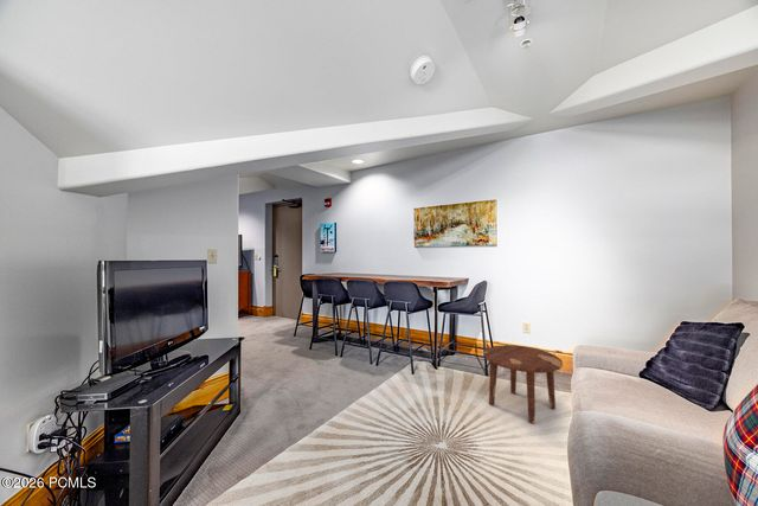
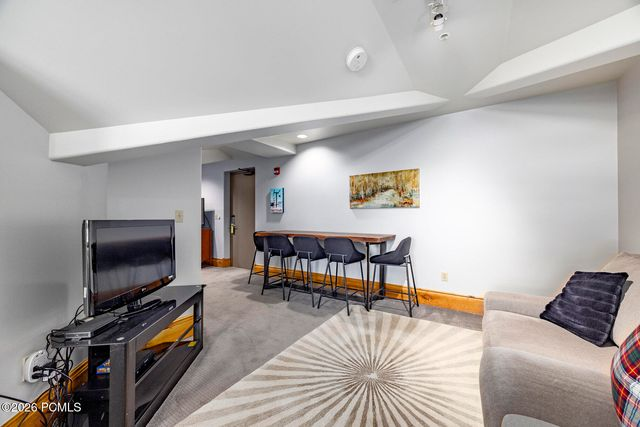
- side table [482,344,564,424]
